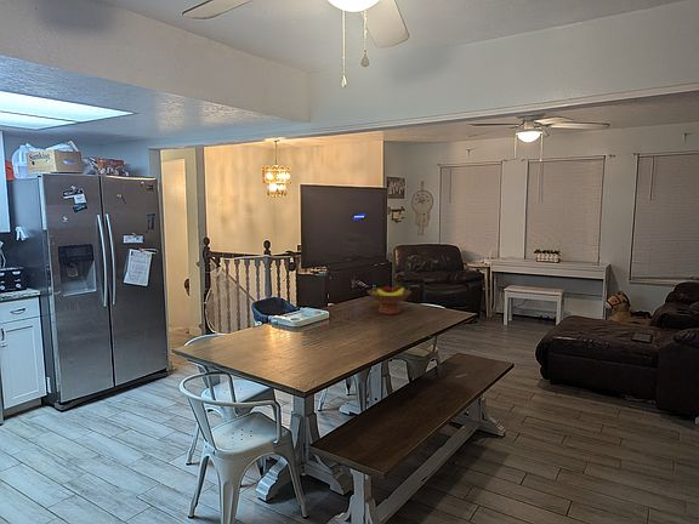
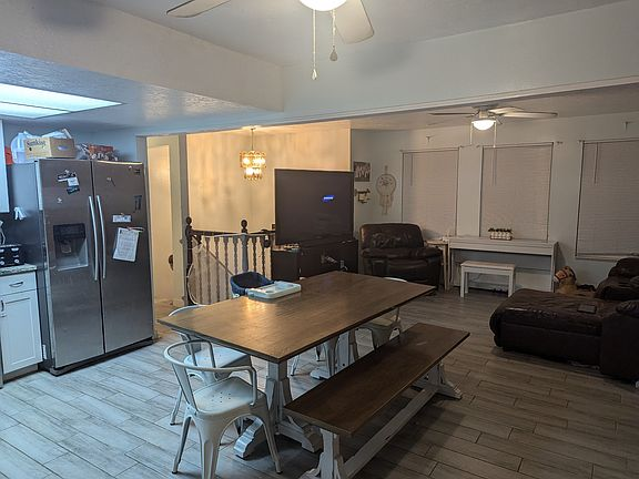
- fruit bowl [366,284,413,315]
